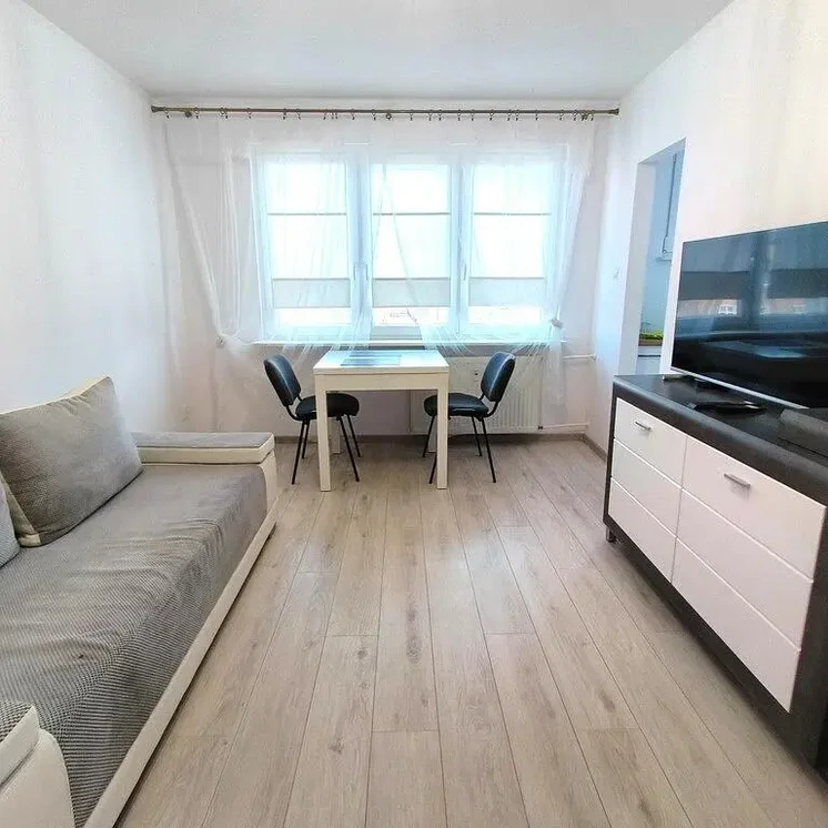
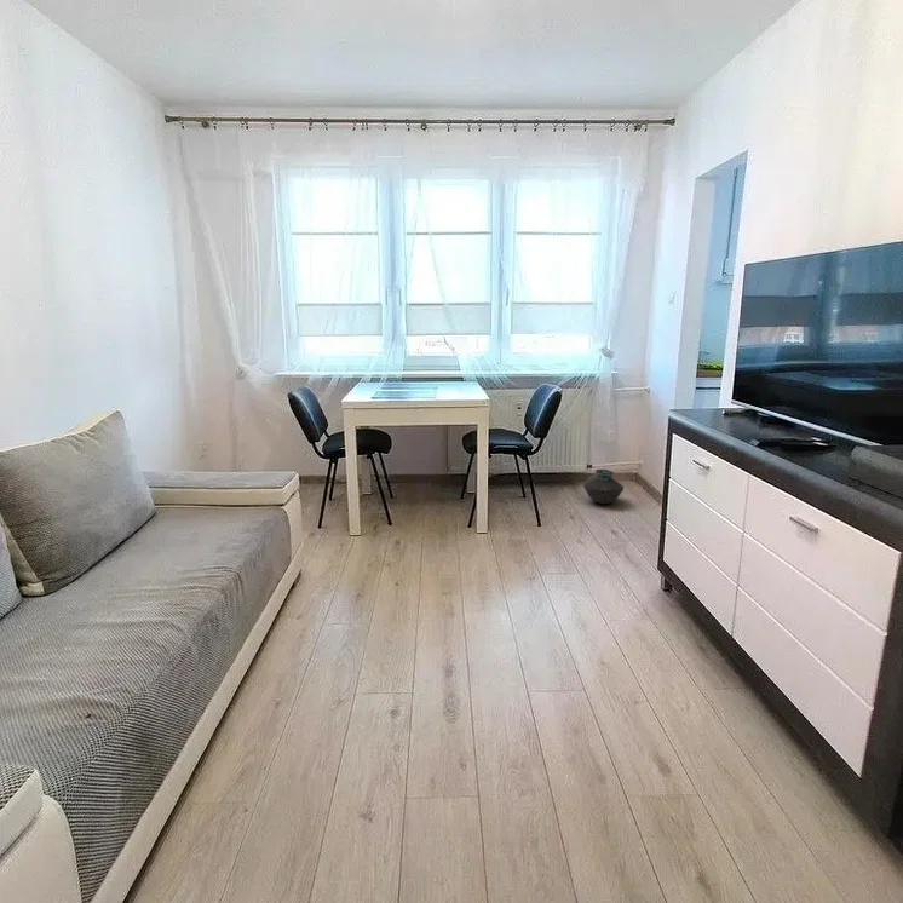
+ vase [582,468,625,505]
